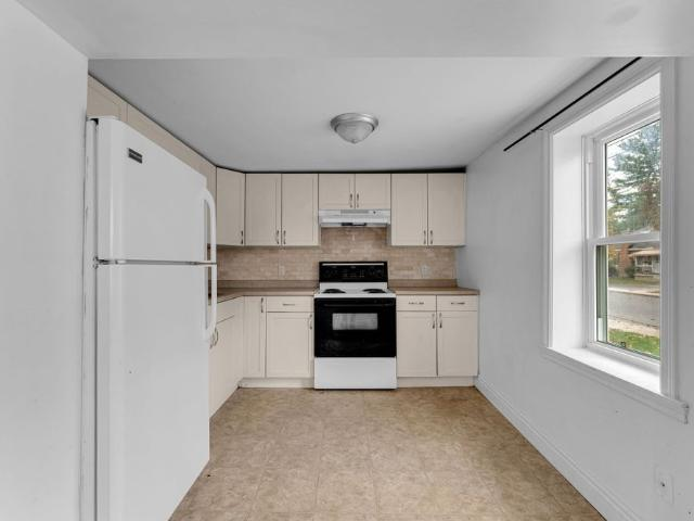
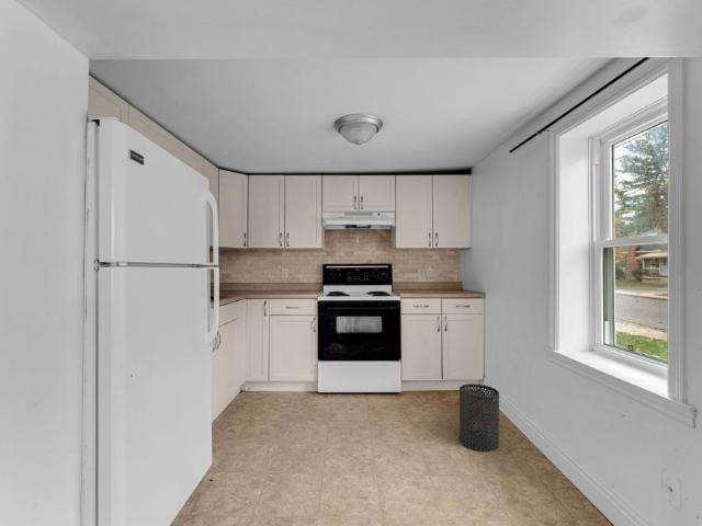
+ trash can [458,382,500,453]
